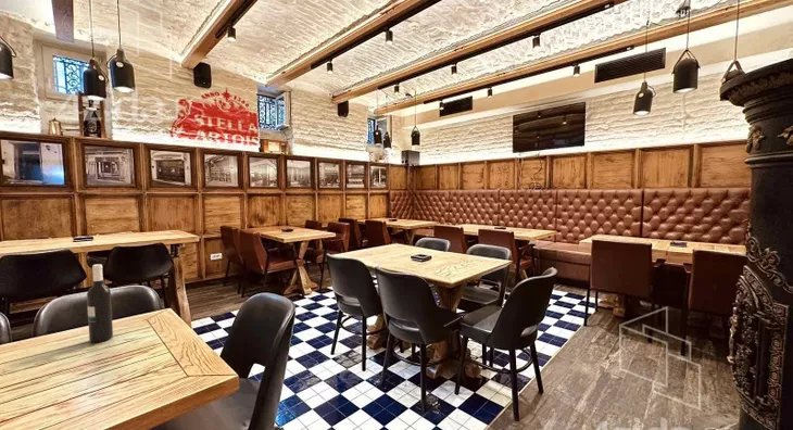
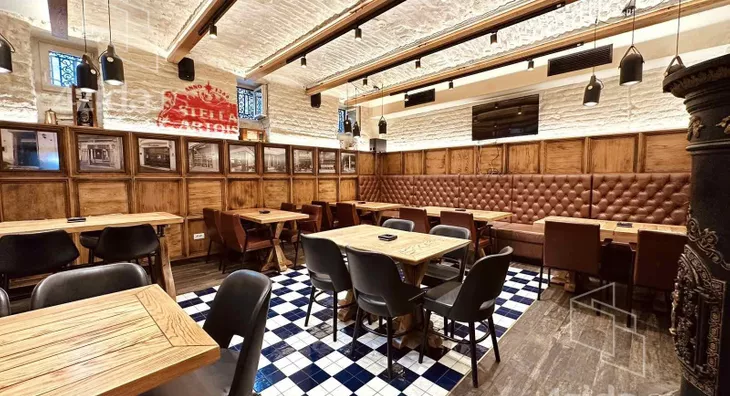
- wine bottle [86,263,114,343]
